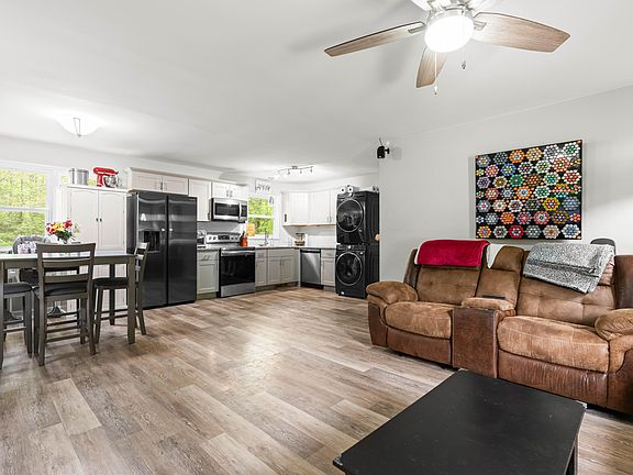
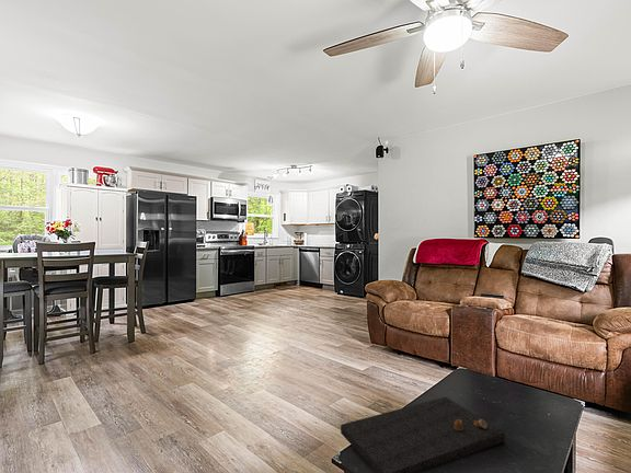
+ cutting board [340,396,506,473]
